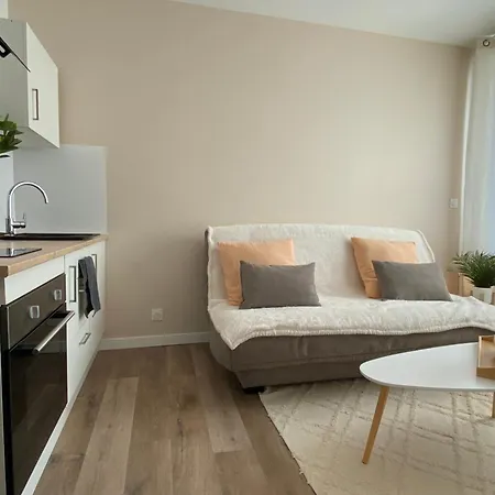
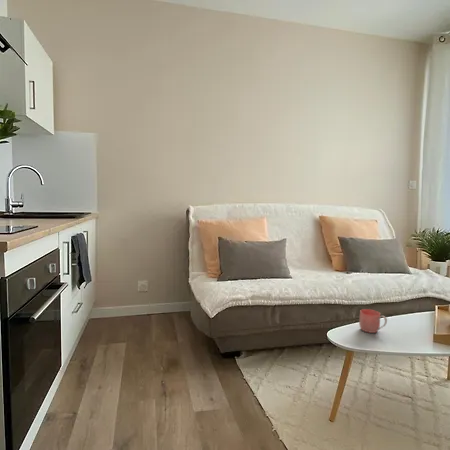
+ mug [358,308,388,334]
